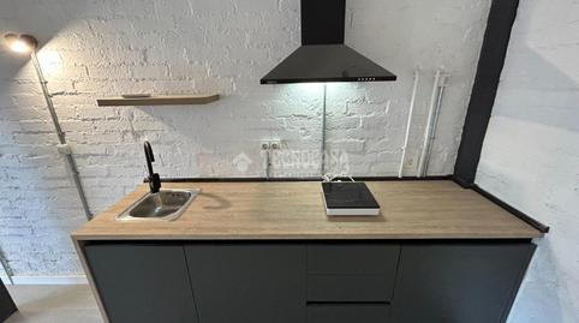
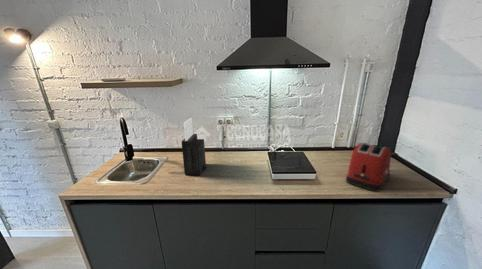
+ toaster [345,142,392,193]
+ knife block [180,117,207,176]
